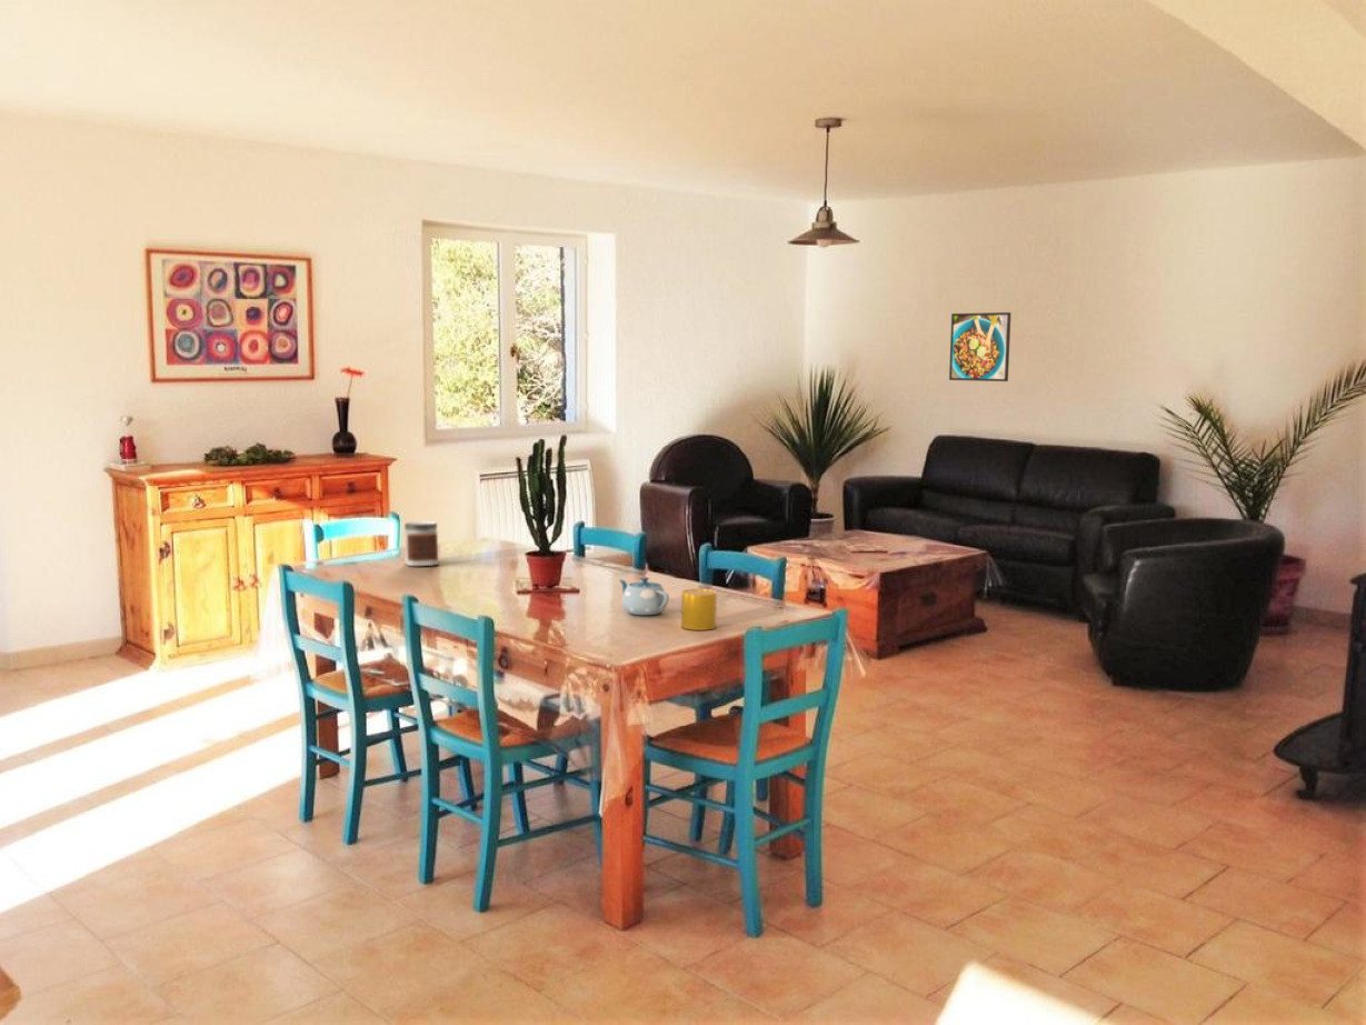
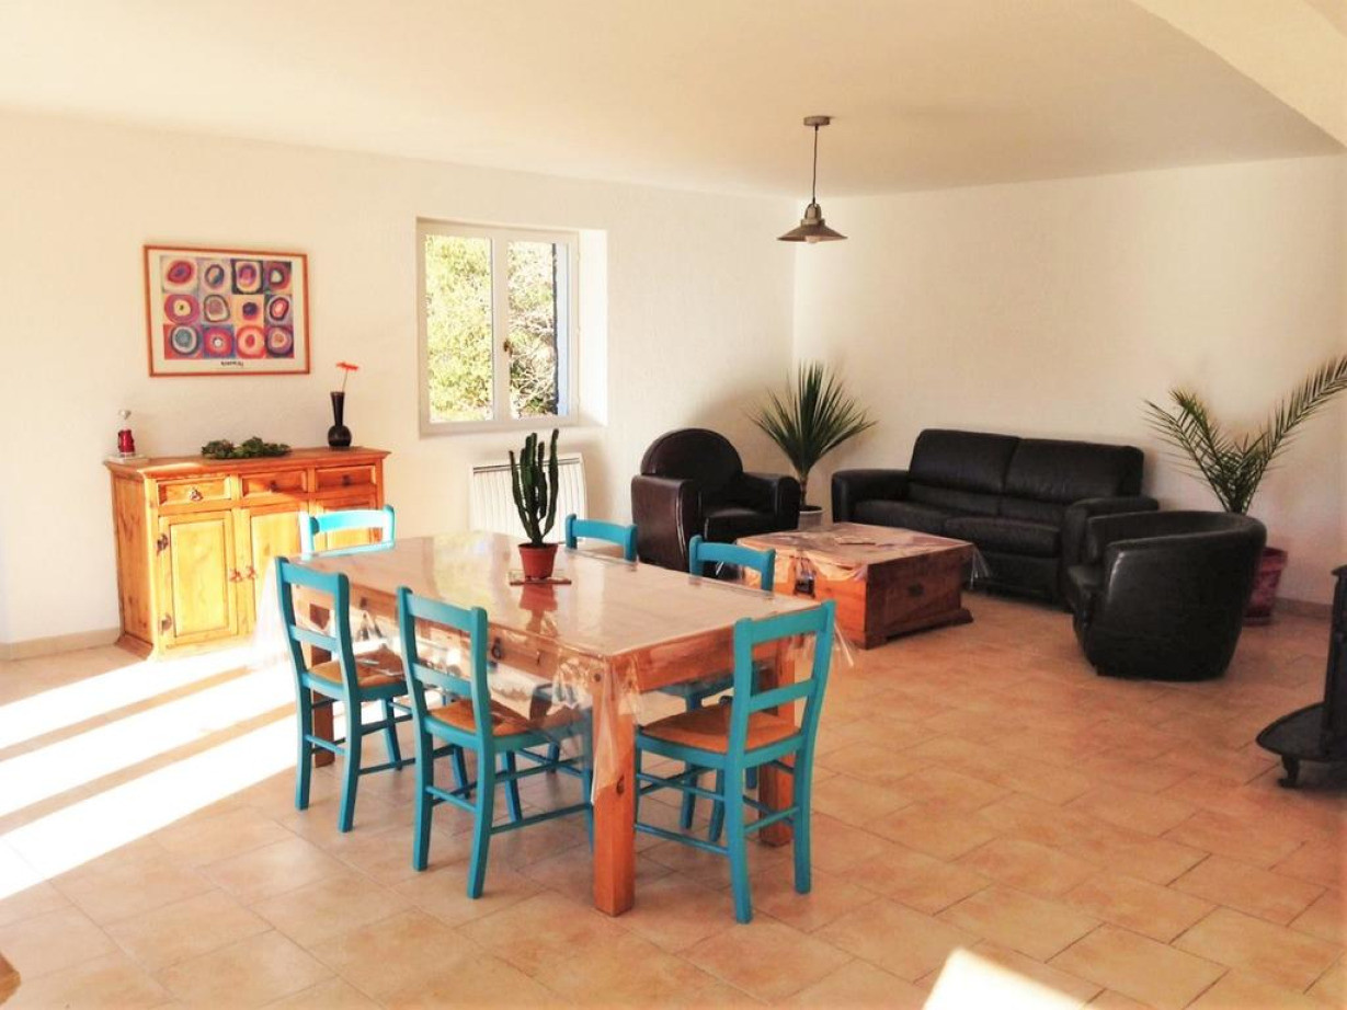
- cup [680,588,718,631]
- chinaware [618,576,670,616]
- jar [403,519,440,567]
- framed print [948,311,1013,382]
